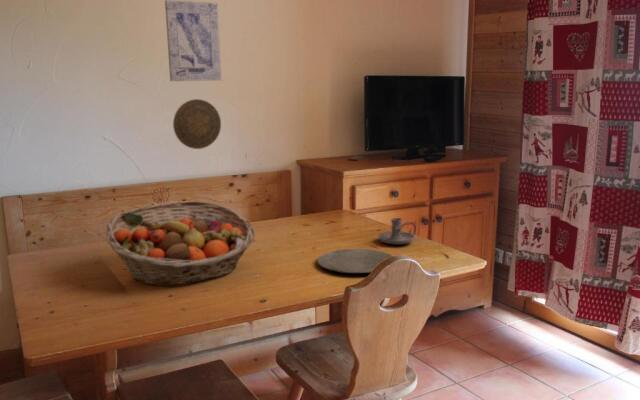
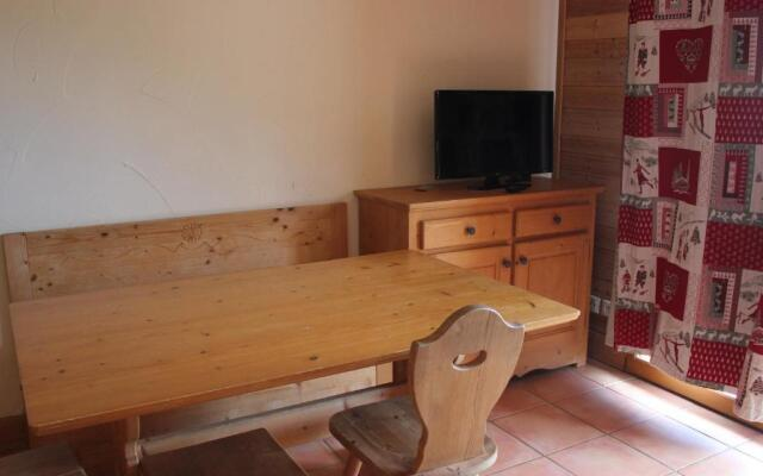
- fruit basket [105,200,256,287]
- decorative plate [172,98,222,150]
- candle holder [377,217,417,245]
- wall art [164,0,222,82]
- plate [317,248,394,274]
